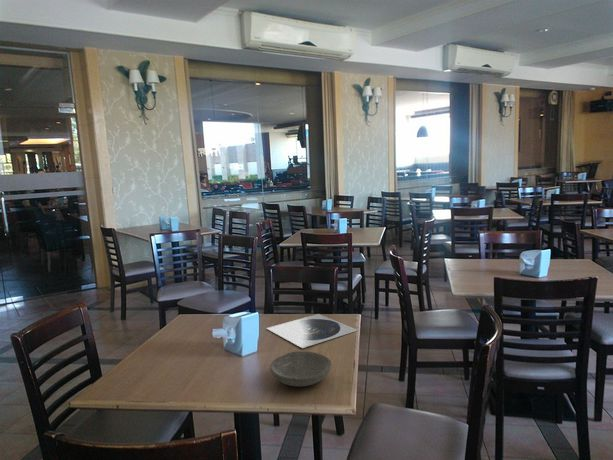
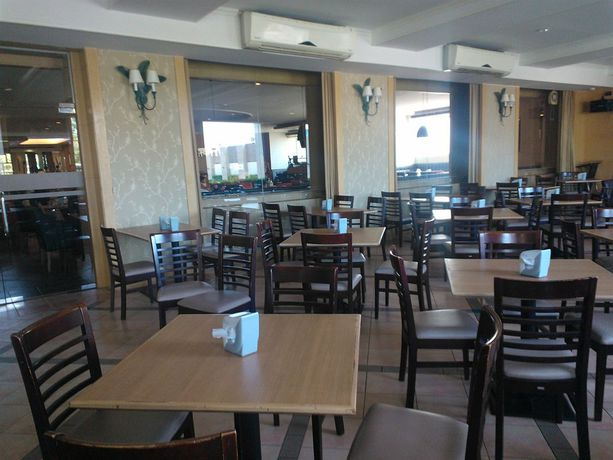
- bowl [269,350,333,388]
- plate [266,313,359,349]
